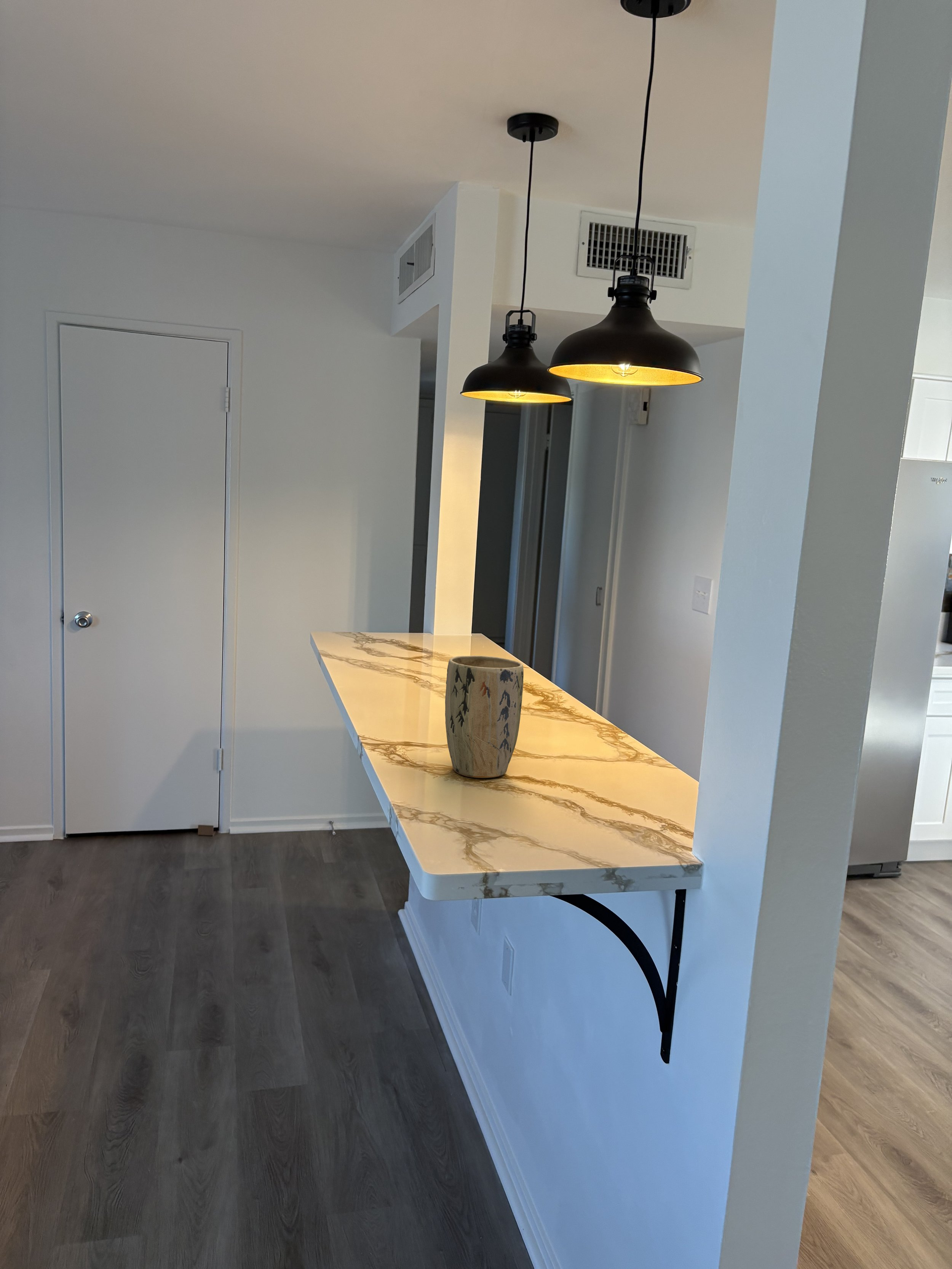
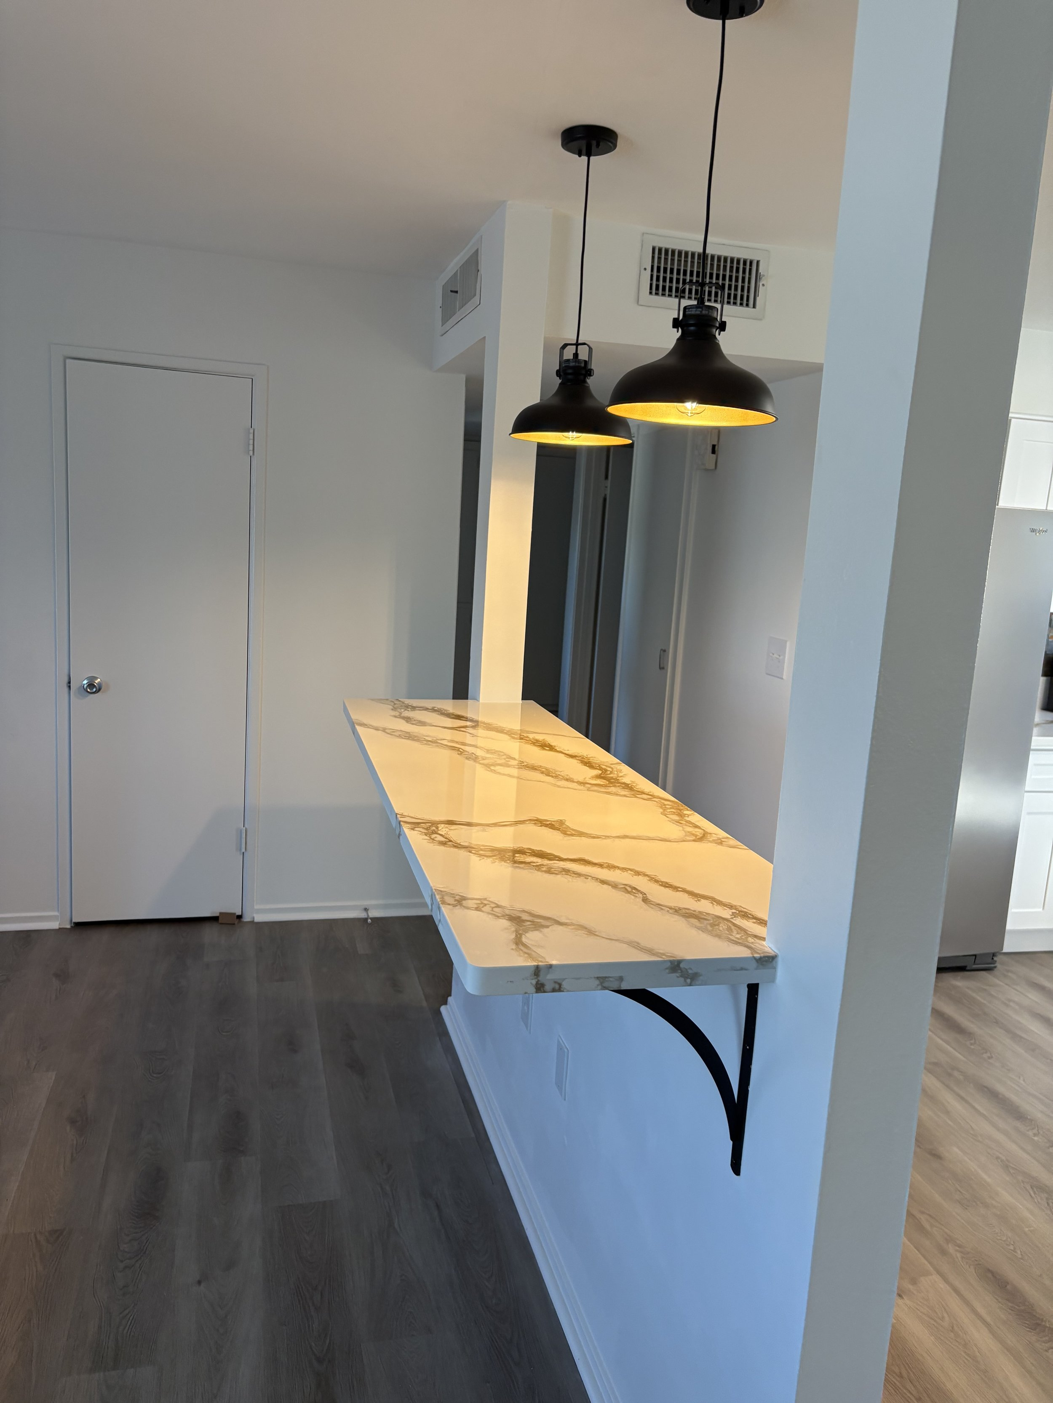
- plant pot [445,655,524,778]
